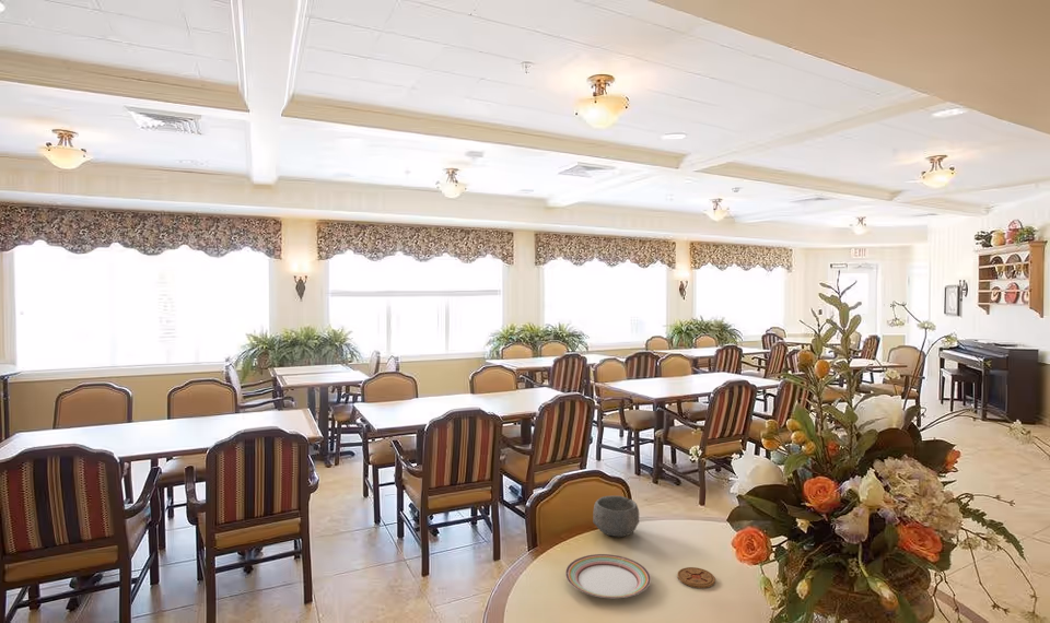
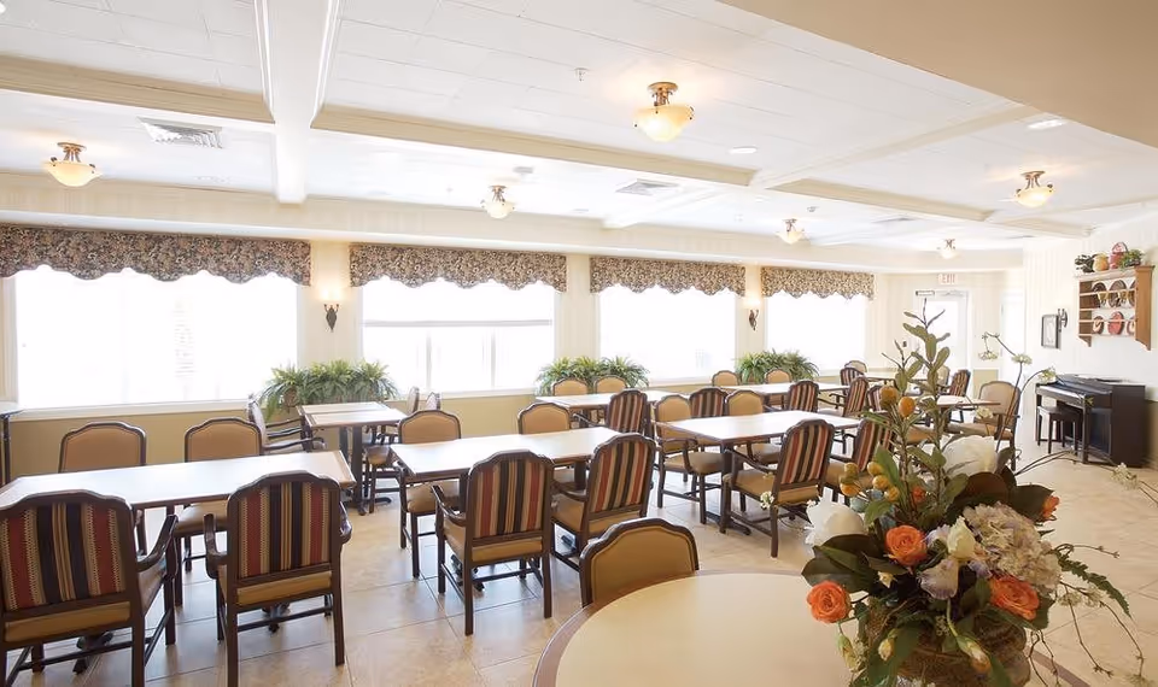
- plate [564,553,652,599]
- coaster [676,566,716,589]
- bowl [592,495,641,538]
